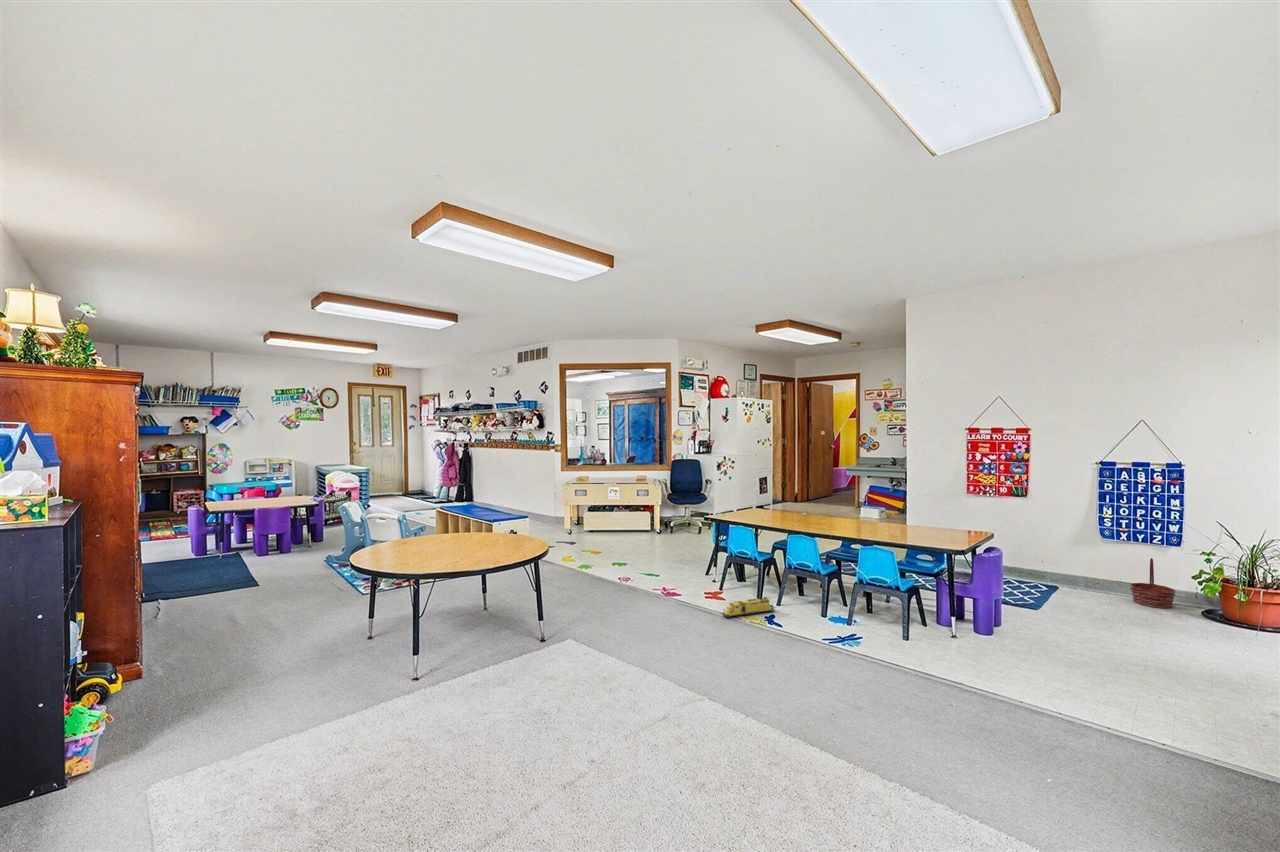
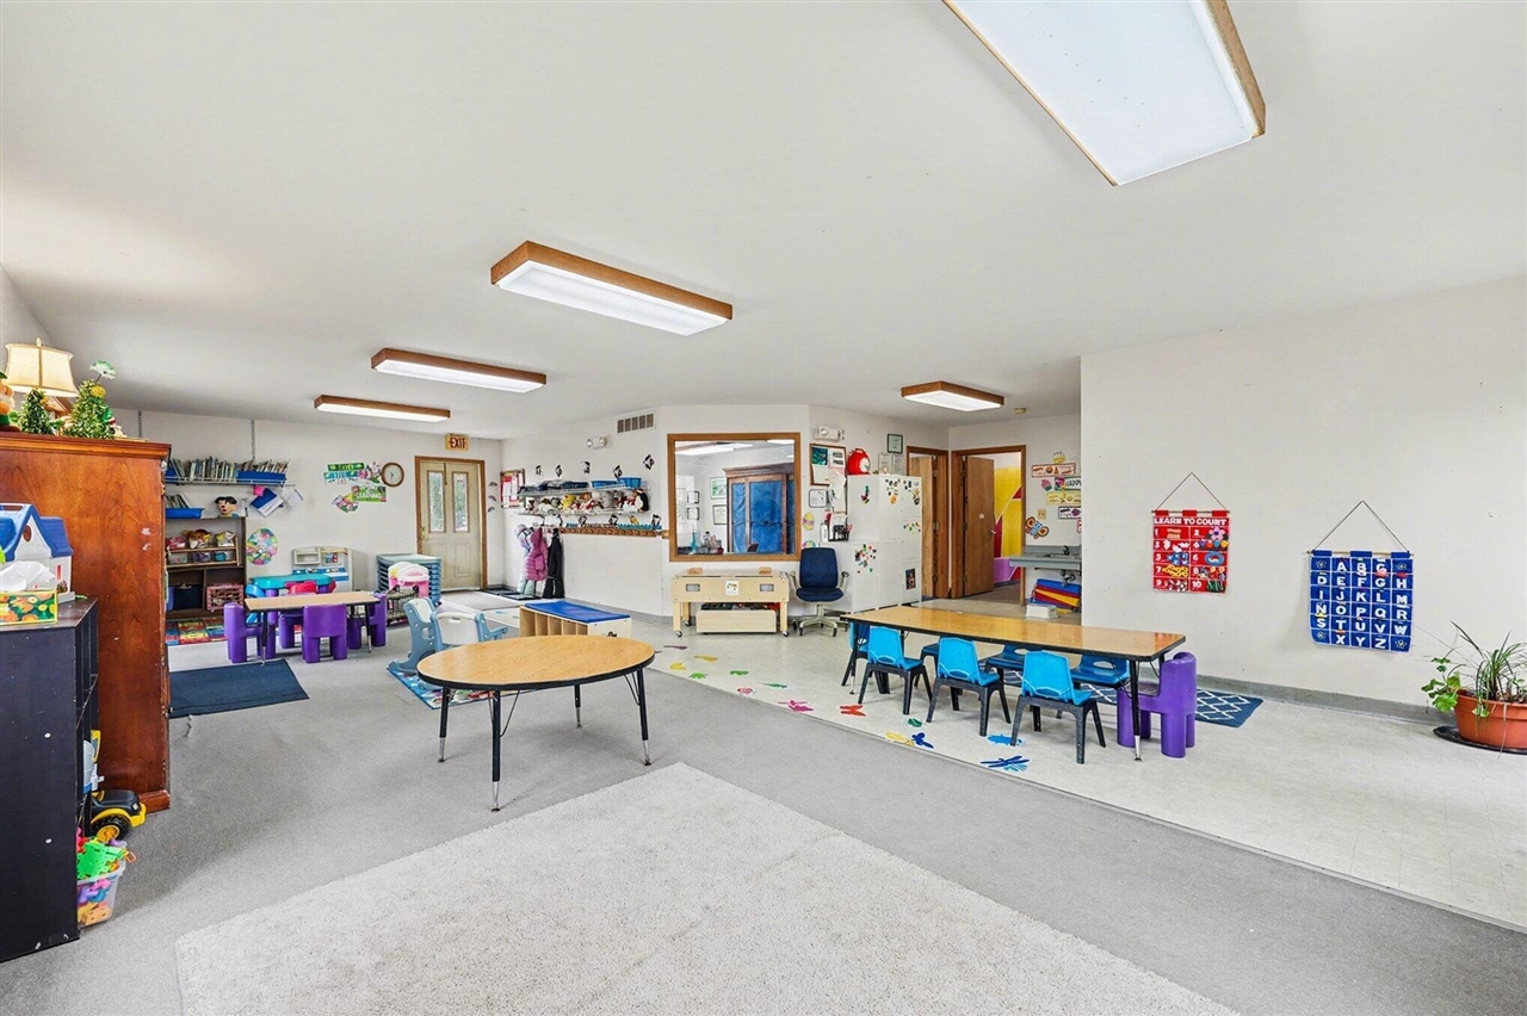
- toy train [721,596,775,619]
- basket [1129,557,1177,609]
